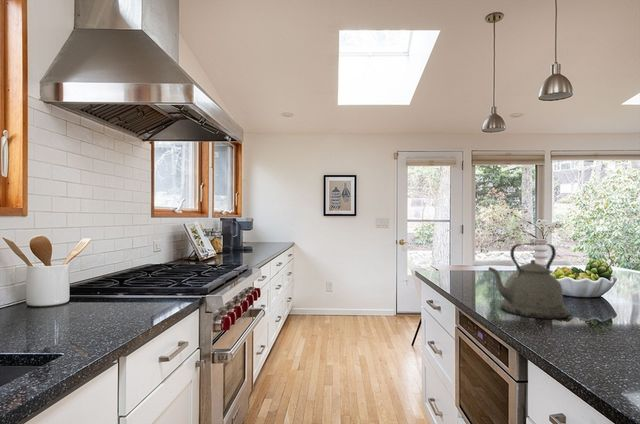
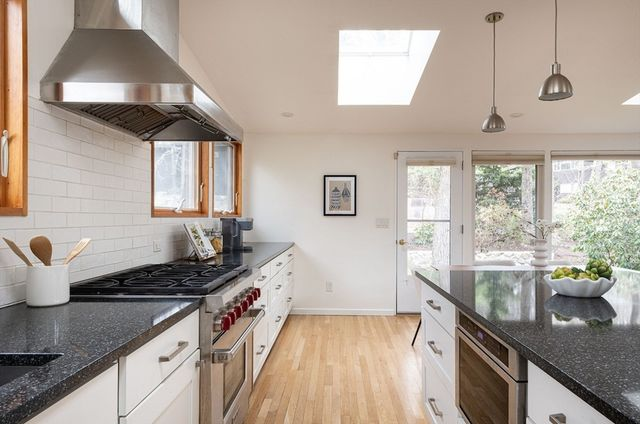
- kettle [487,242,570,320]
